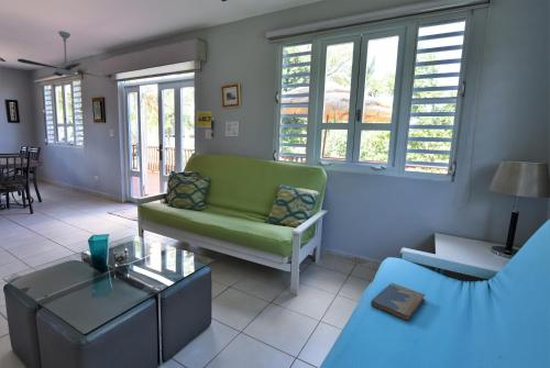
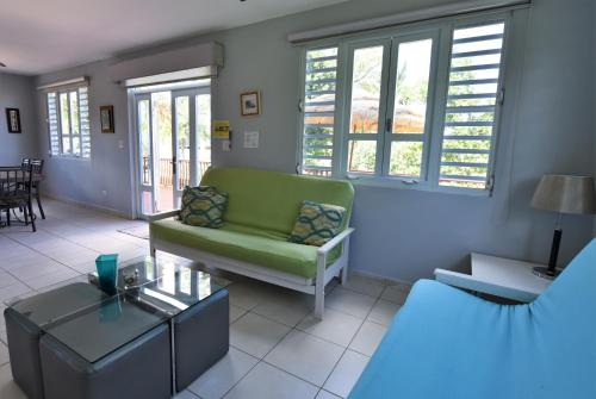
- hardcover book [370,282,427,322]
- ceiling fan [16,30,107,79]
